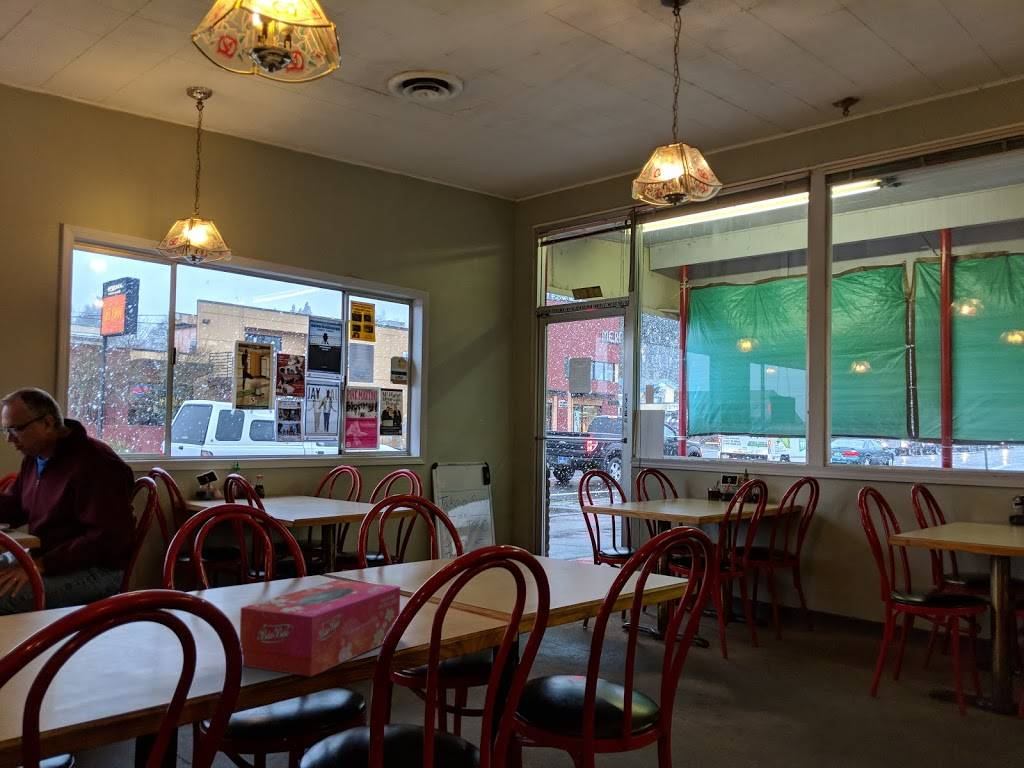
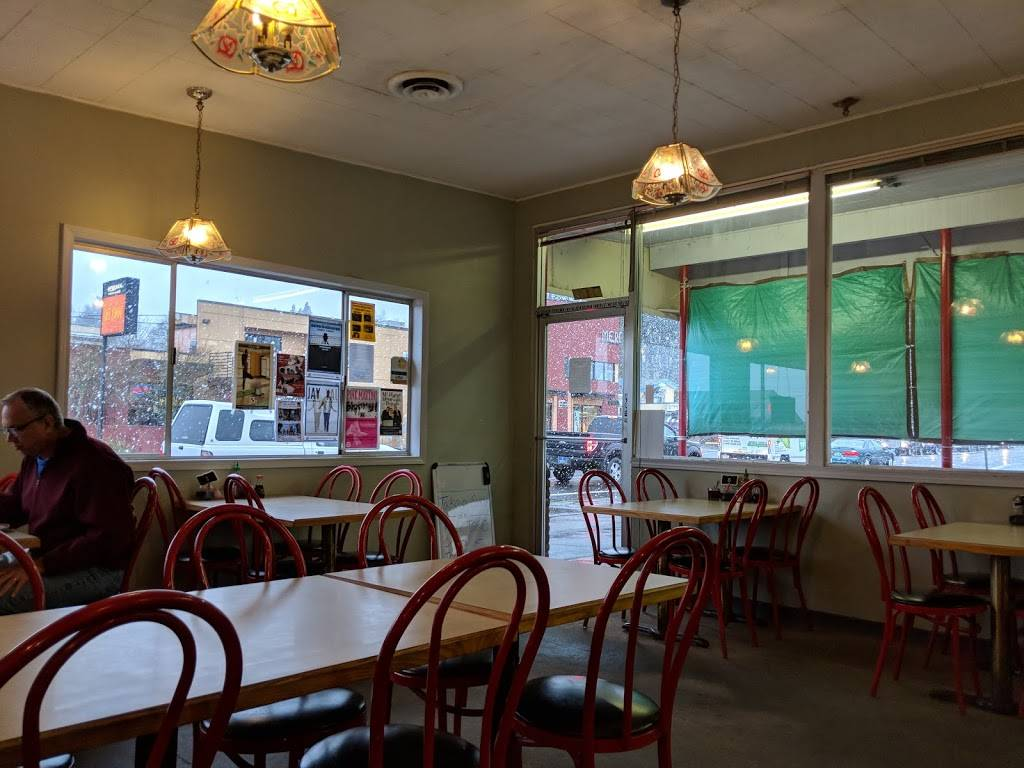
- tissue box [239,579,401,678]
